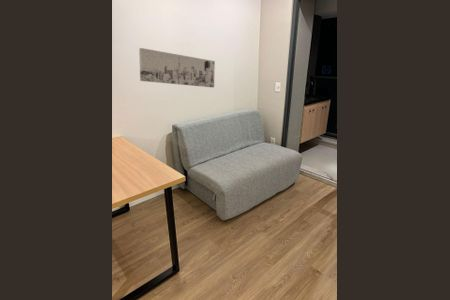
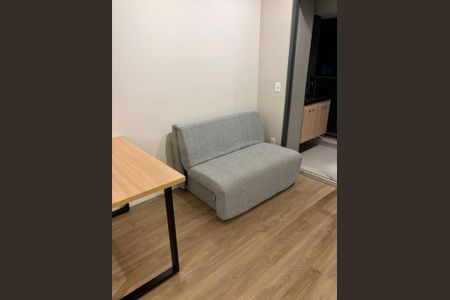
- wall art [138,47,216,88]
